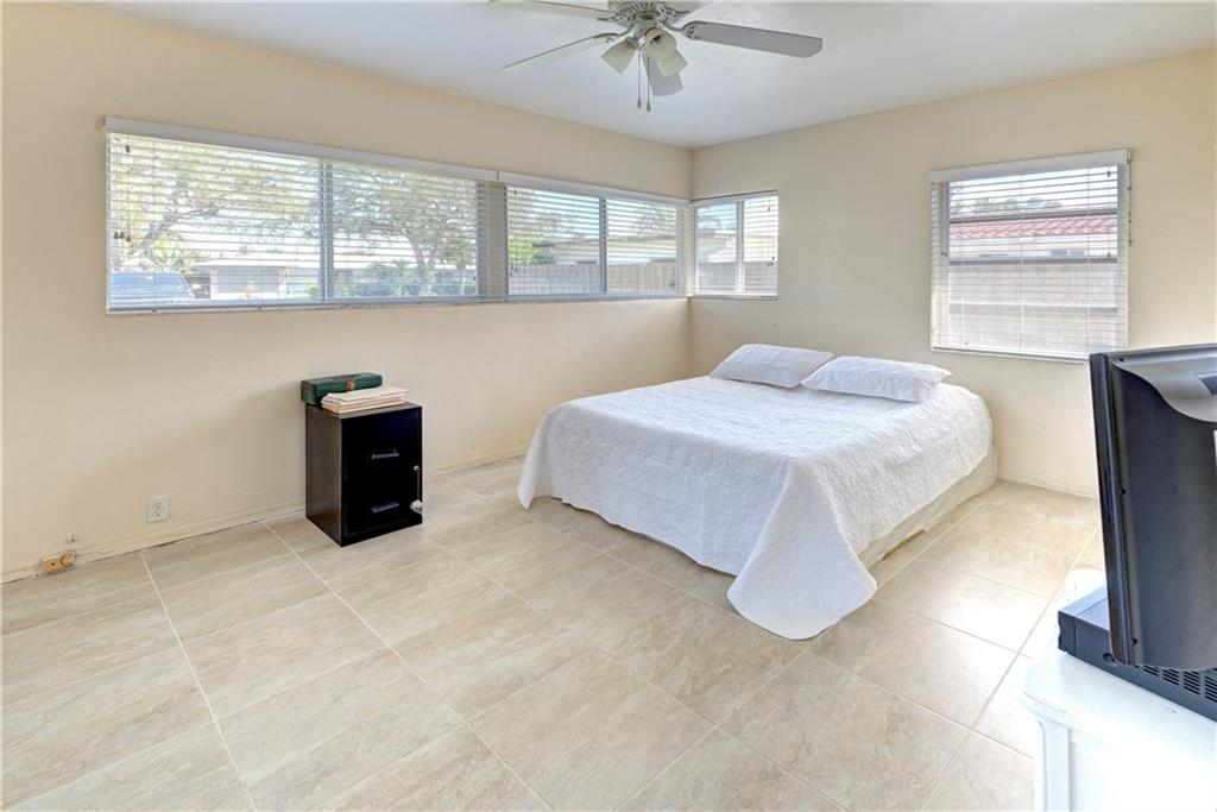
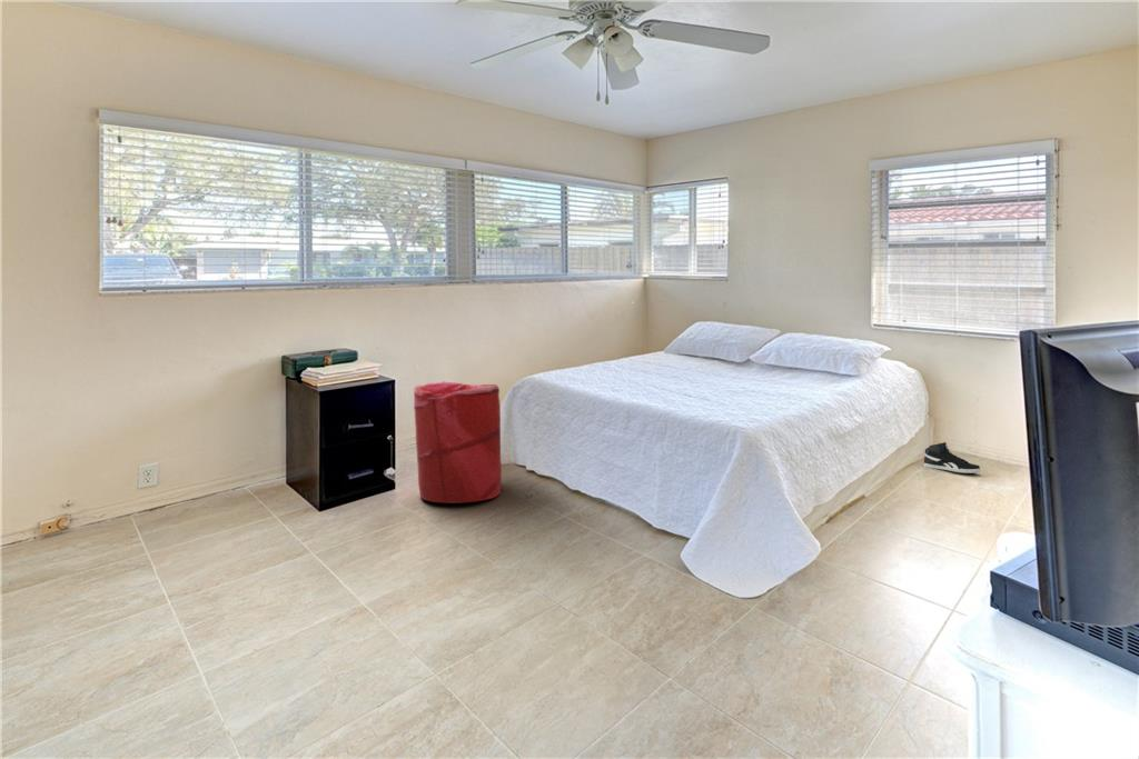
+ laundry hamper [413,380,503,505]
+ sneaker [922,441,982,475]
